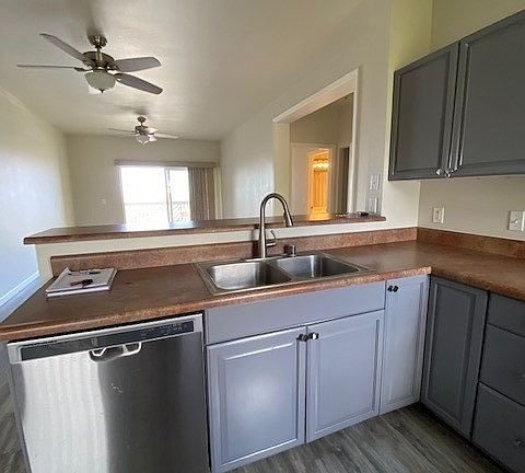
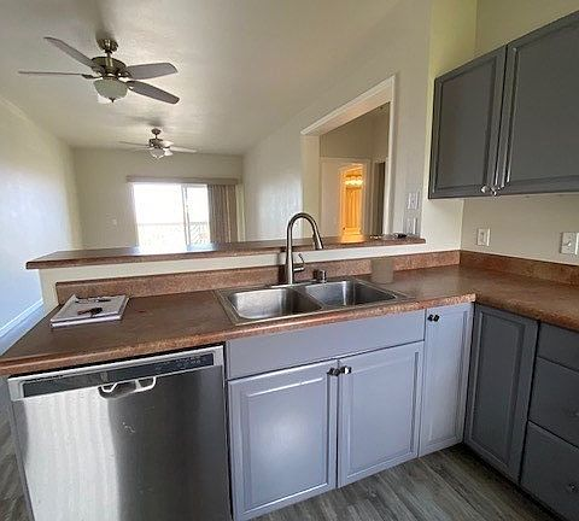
+ cup [369,257,396,285]
